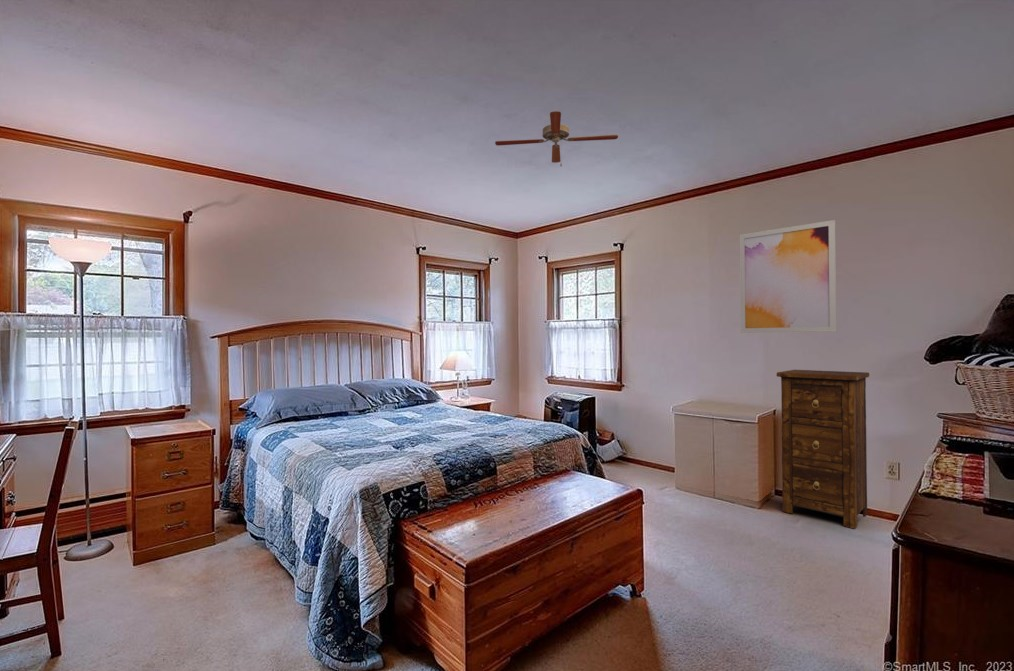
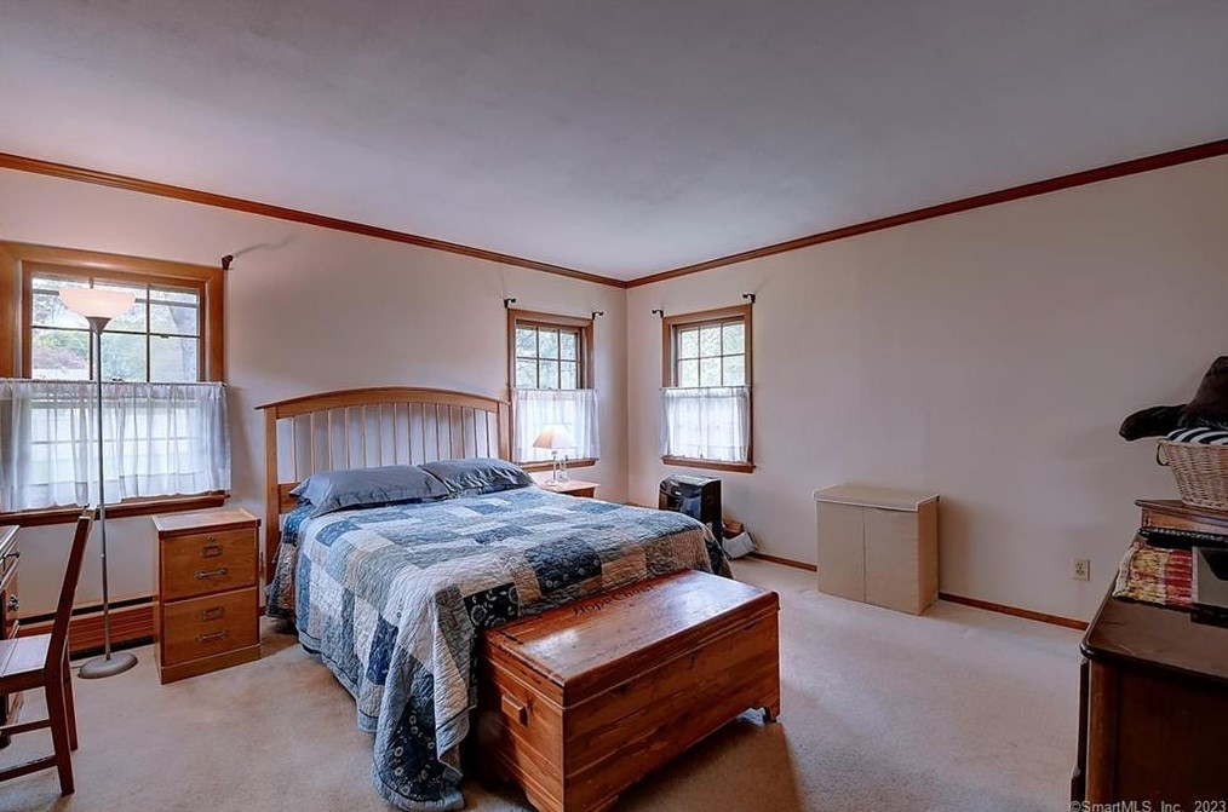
- wall art [739,219,837,334]
- cabinet [776,369,870,530]
- ceiling fan [494,110,619,167]
